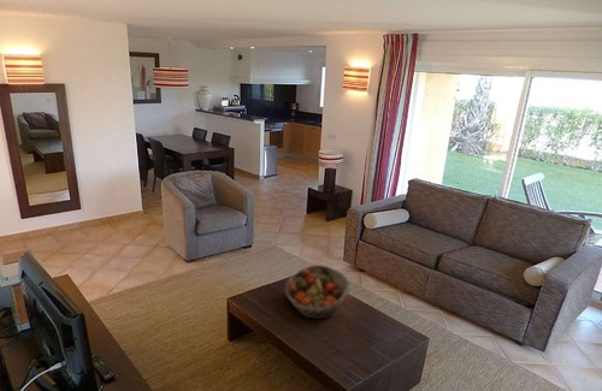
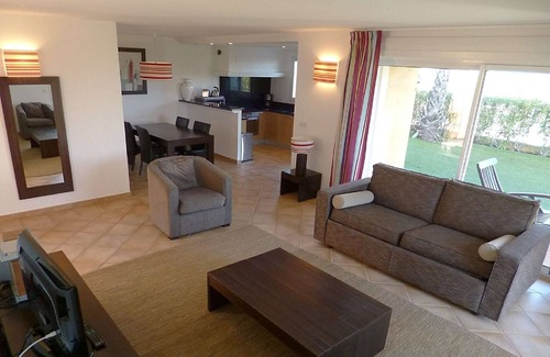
- fruit basket [284,263,352,320]
